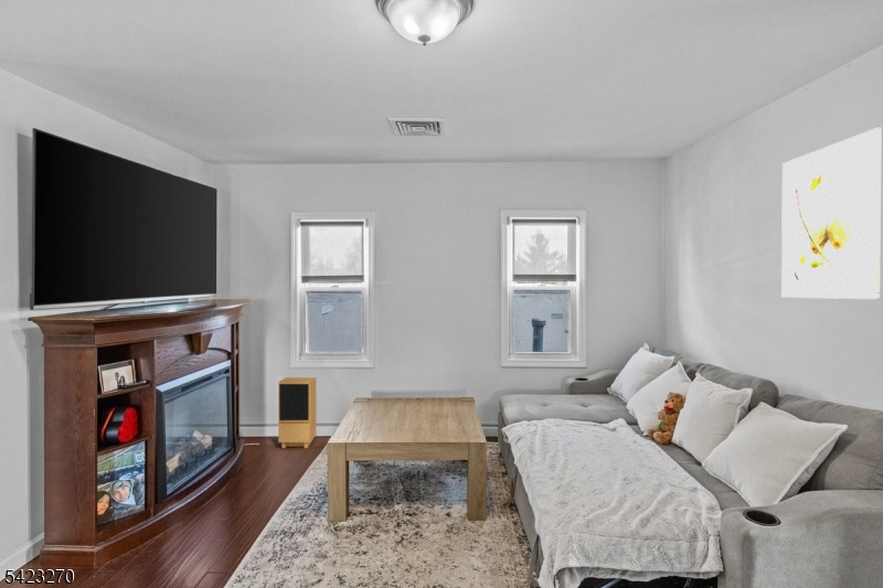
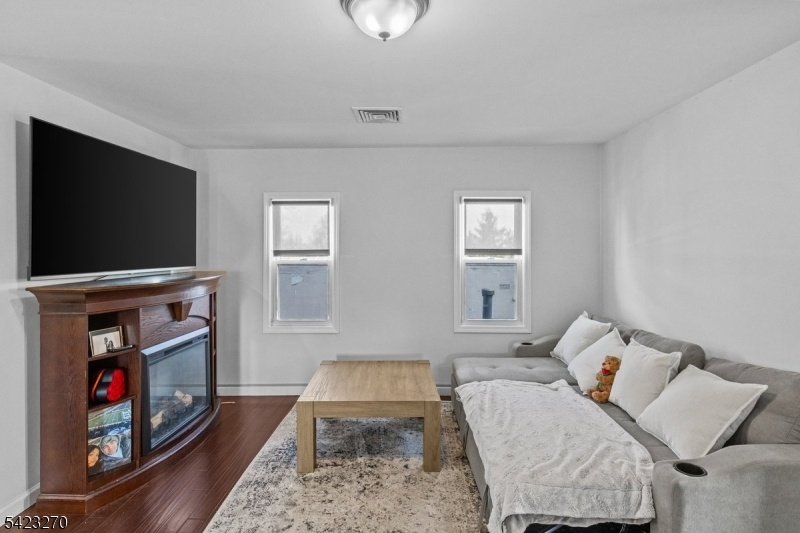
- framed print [780,127,883,300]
- speaker [277,376,317,449]
